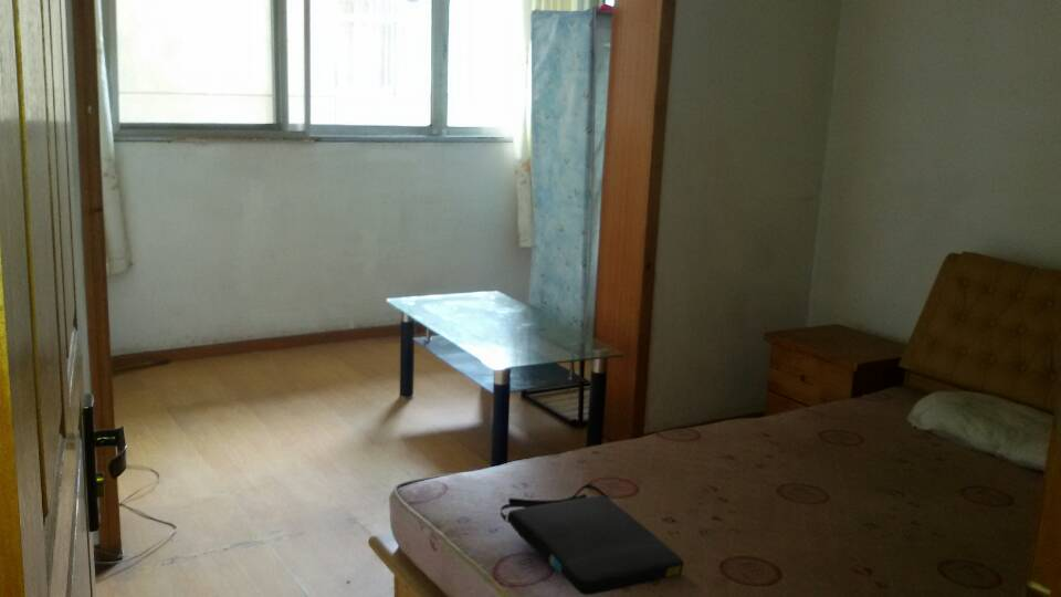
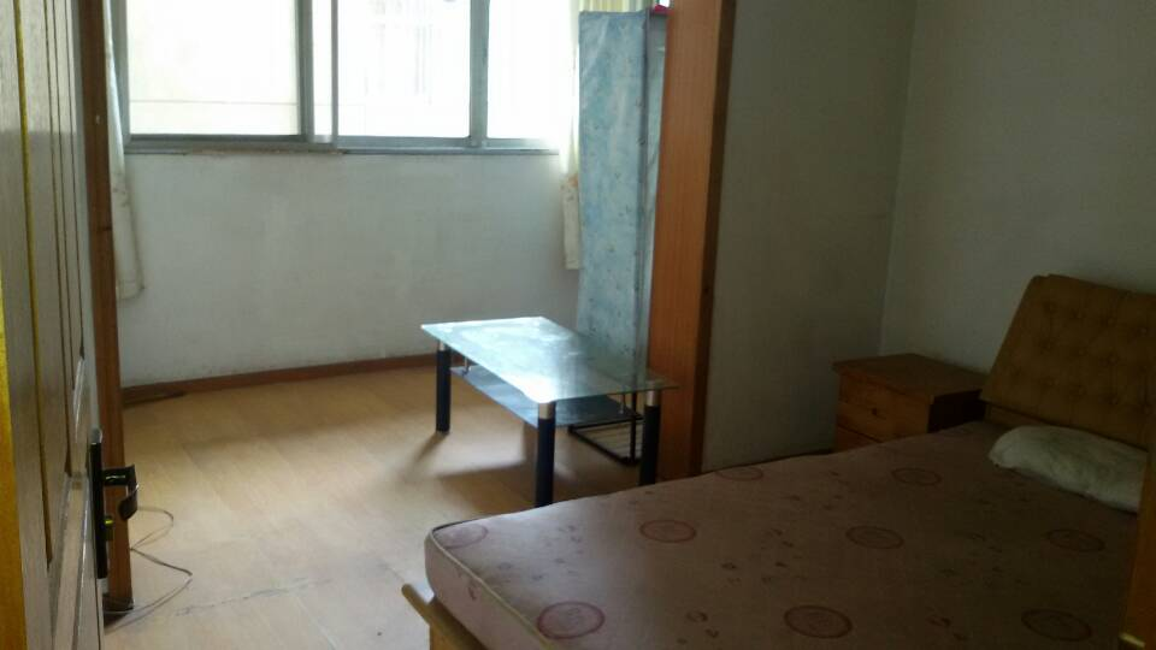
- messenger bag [500,483,685,596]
